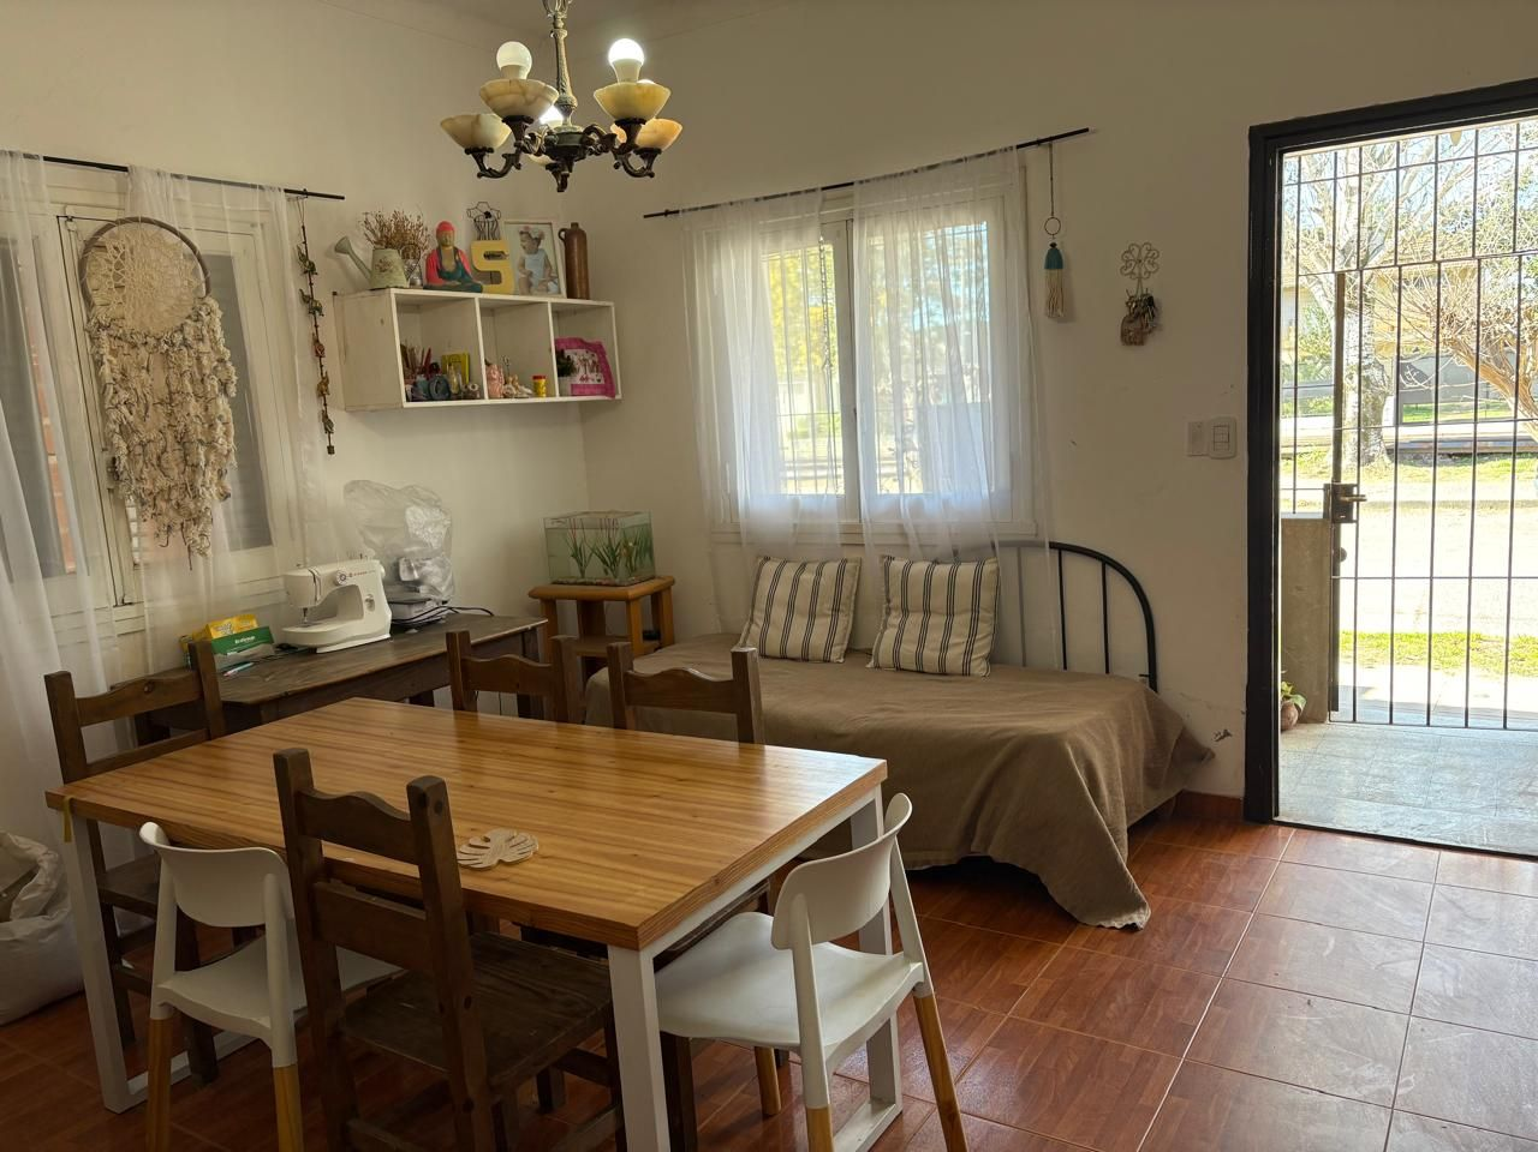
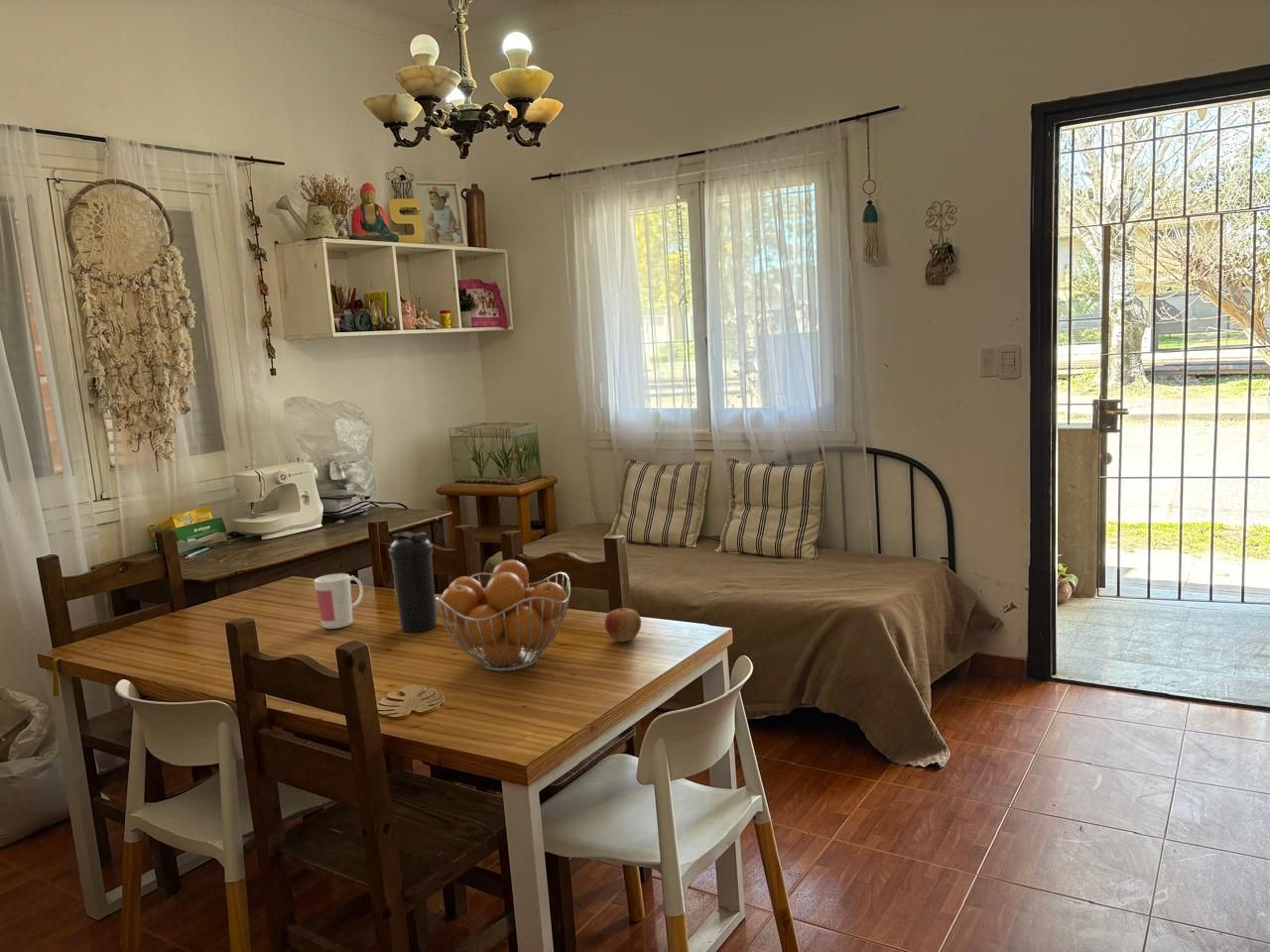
+ water bottle [388,531,438,633]
+ mug [314,572,364,630]
+ apple [604,604,642,643]
+ fruit basket [435,558,572,672]
